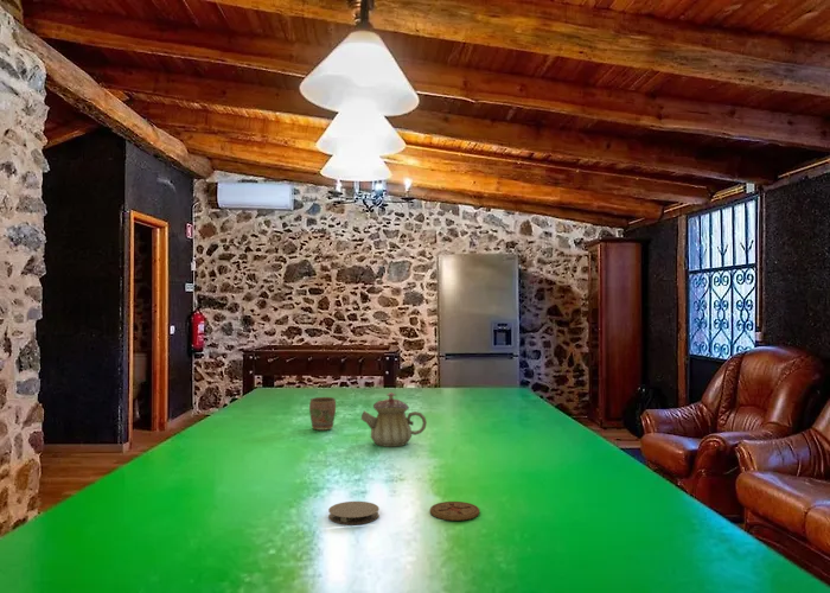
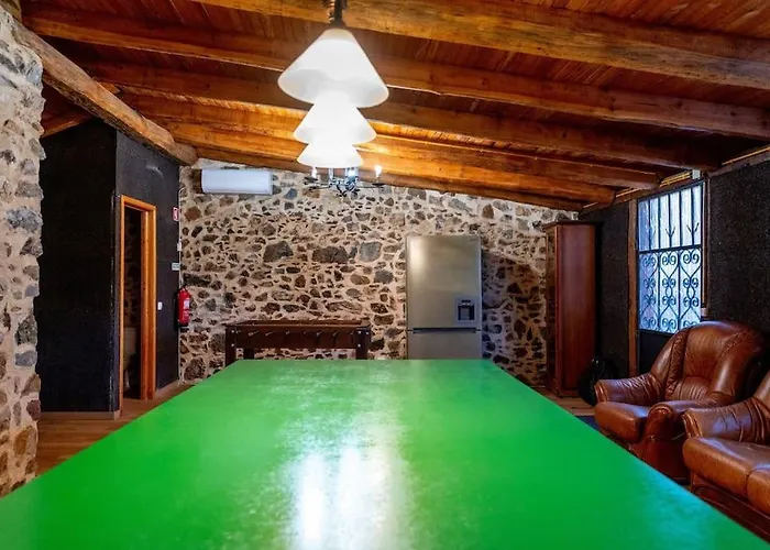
- coaster [327,500,381,525]
- teapot [359,391,428,448]
- coaster [429,500,480,522]
- mug [308,396,337,432]
